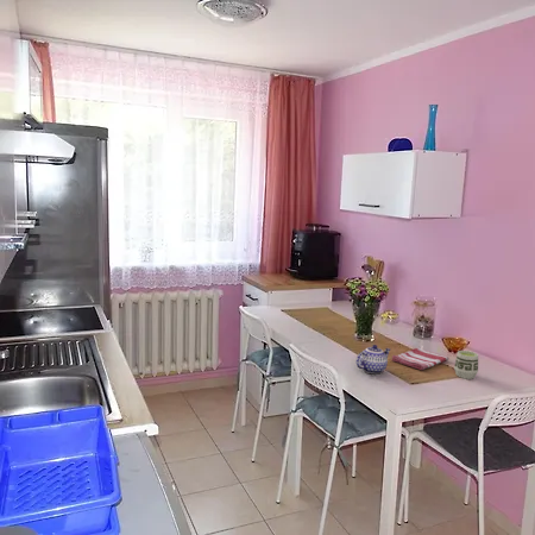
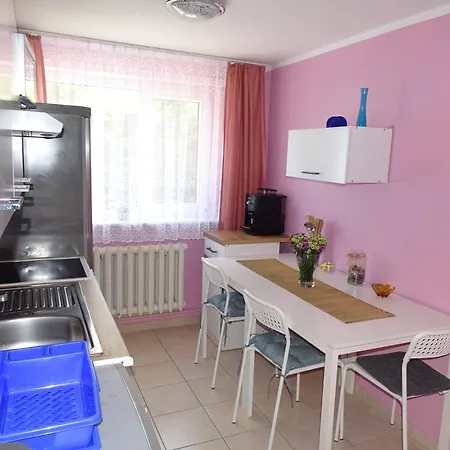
- dish towel [391,347,451,371]
- cup [453,350,479,380]
- teapot [354,344,391,376]
